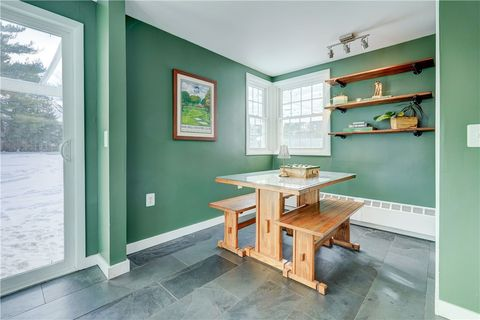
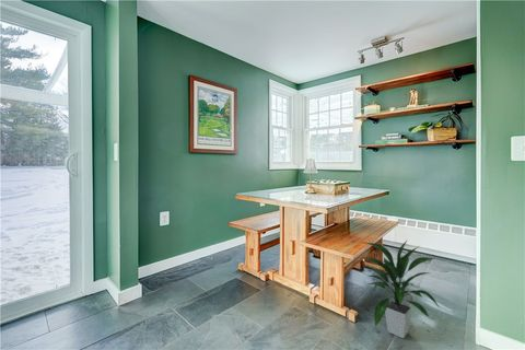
+ indoor plant [359,240,442,339]
